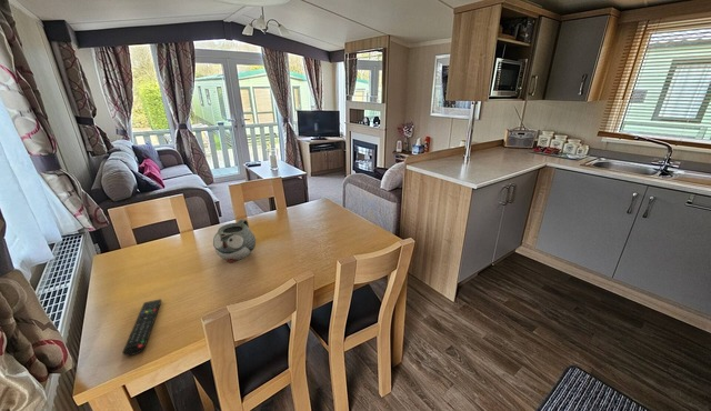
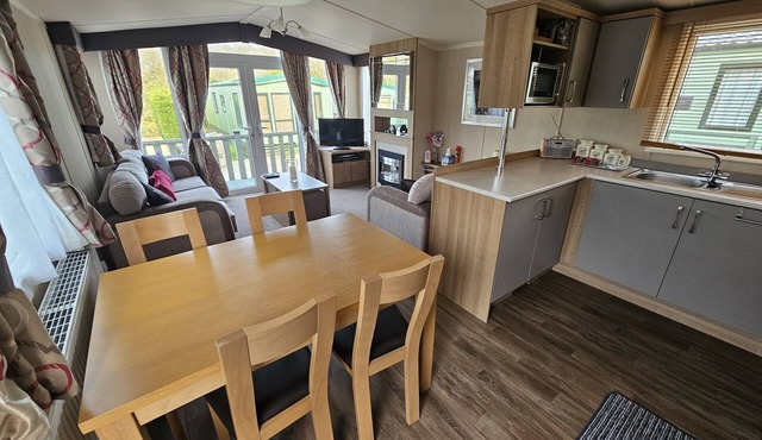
- remote control [121,298,162,357]
- teapot [212,218,257,264]
